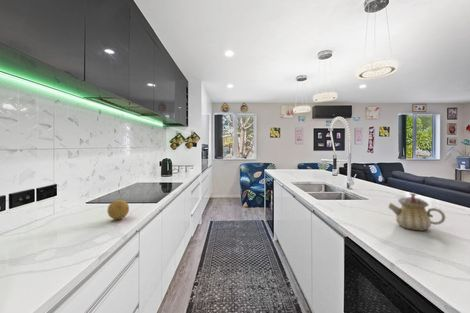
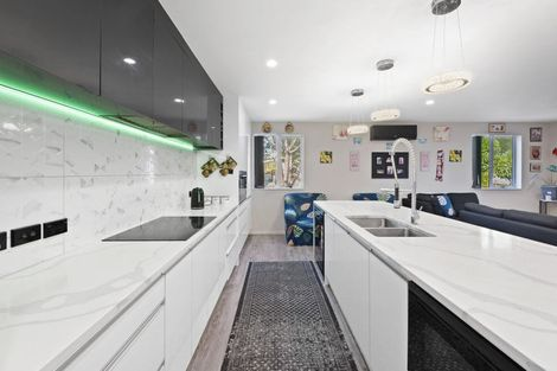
- teapot [387,192,447,232]
- fruit [107,199,130,220]
